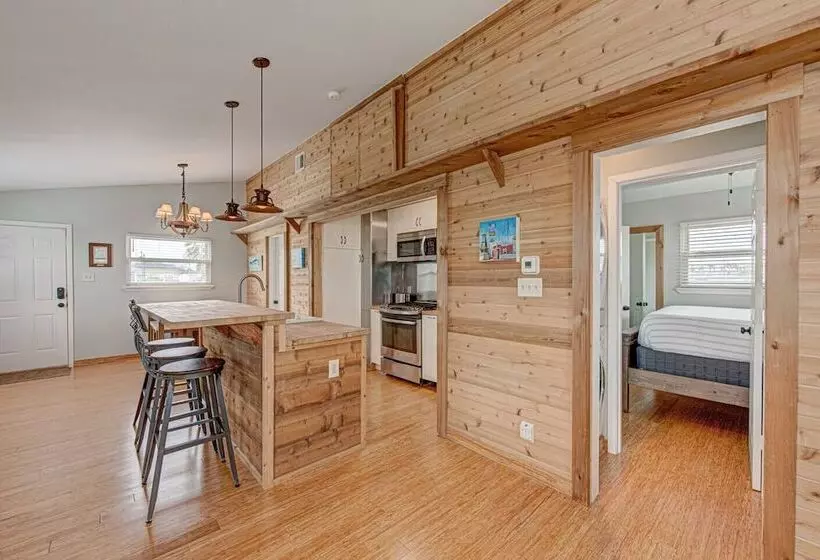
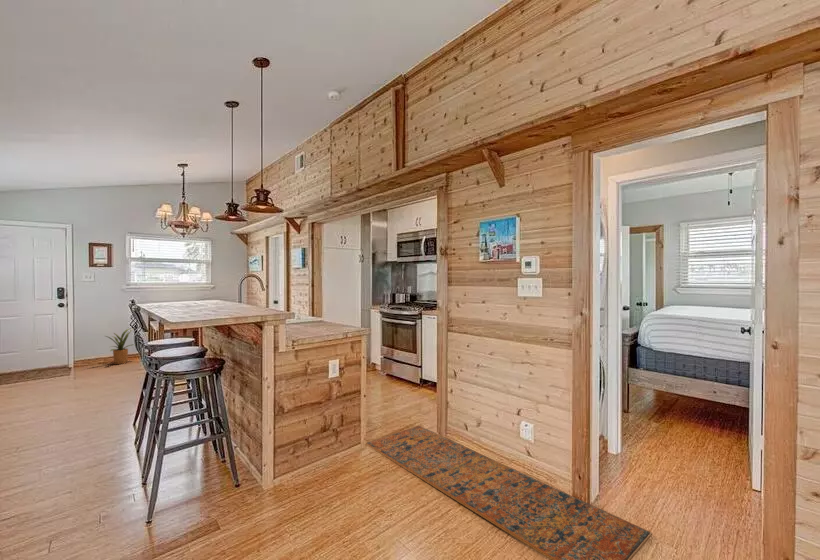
+ house plant [105,327,135,365]
+ rug [365,425,653,560]
